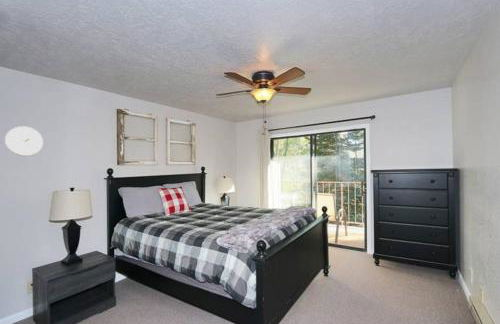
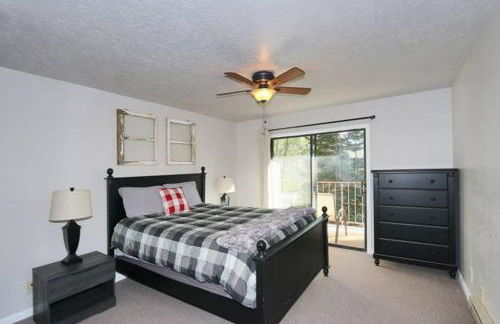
- wall clock [4,125,44,157]
